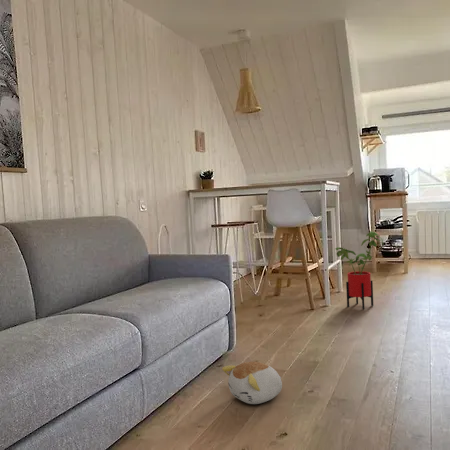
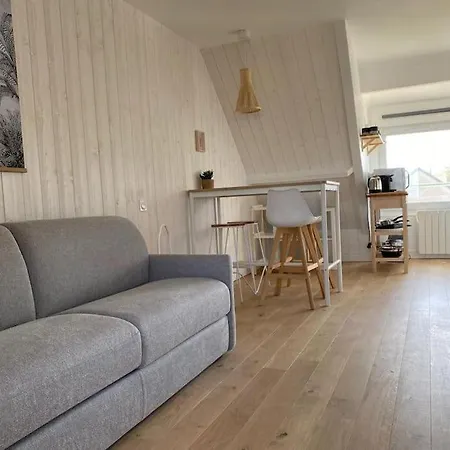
- plush toy [221,361,283,405]
- house plant [334,230,384,310]
